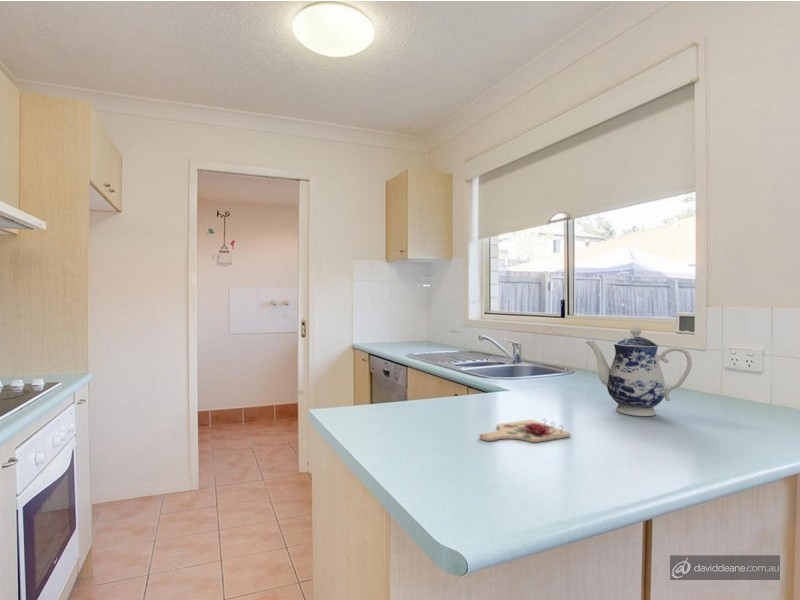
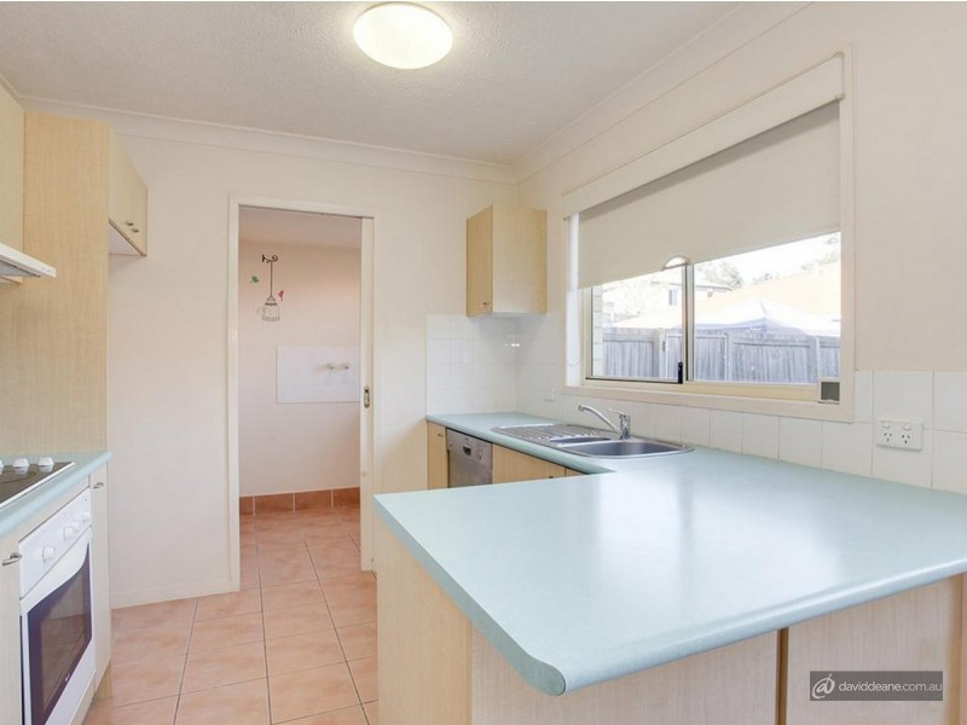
- cutting board [479,418,572,443]
- teapot [585,325,693,417]
